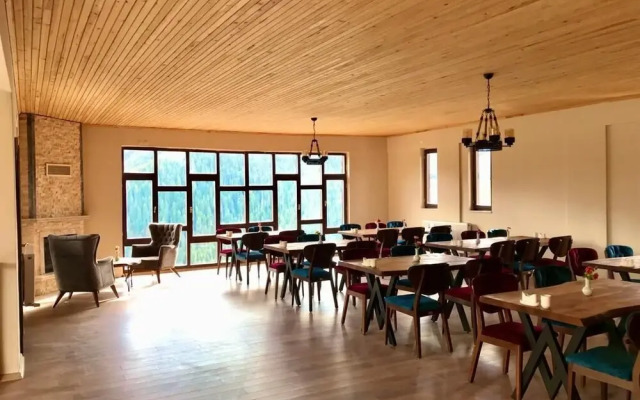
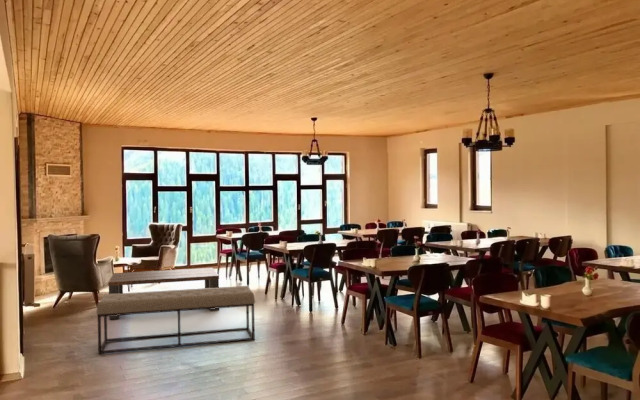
+ bench [95,285,256,355]
+ coffee table [107,267,220,320]
